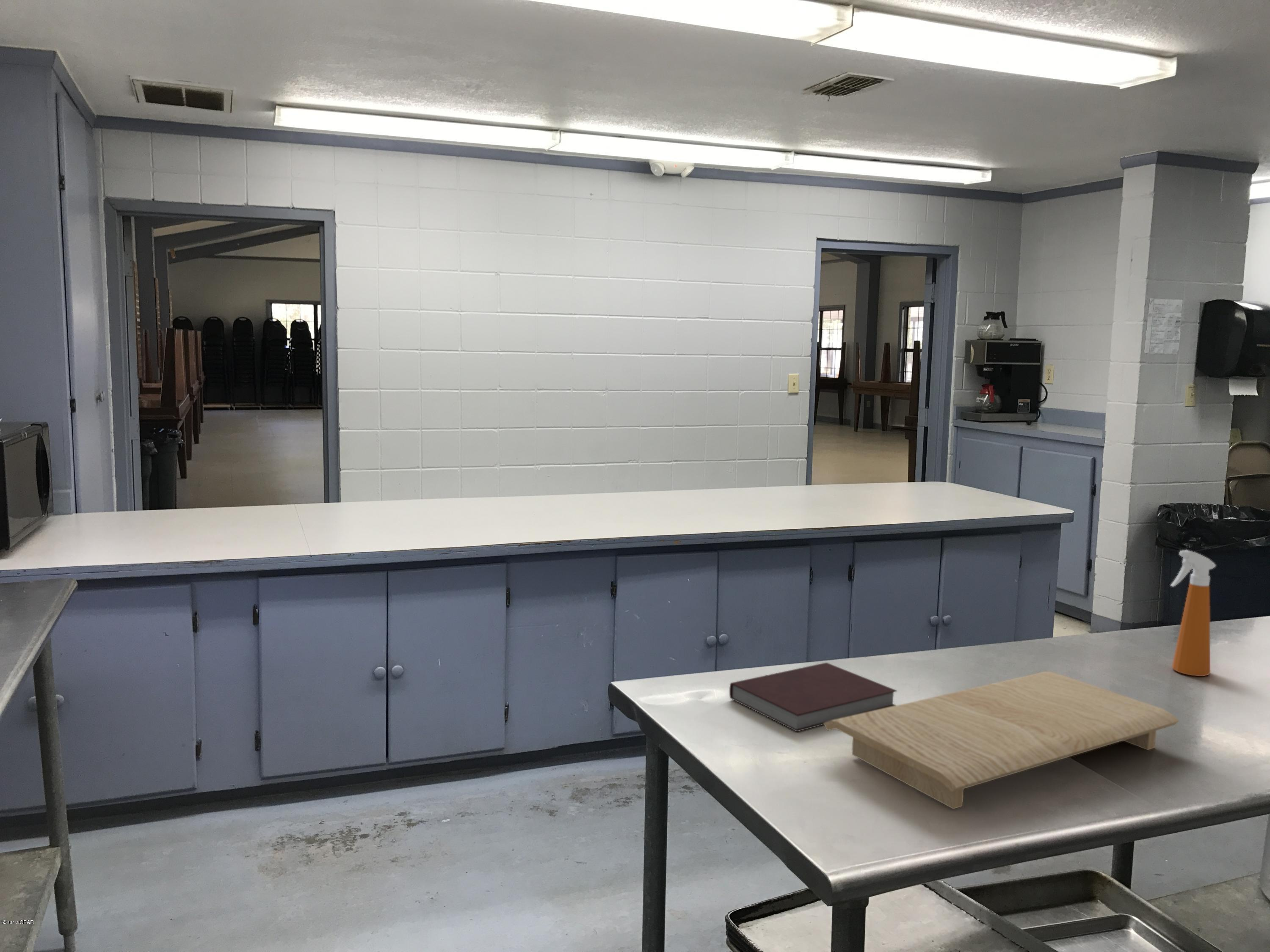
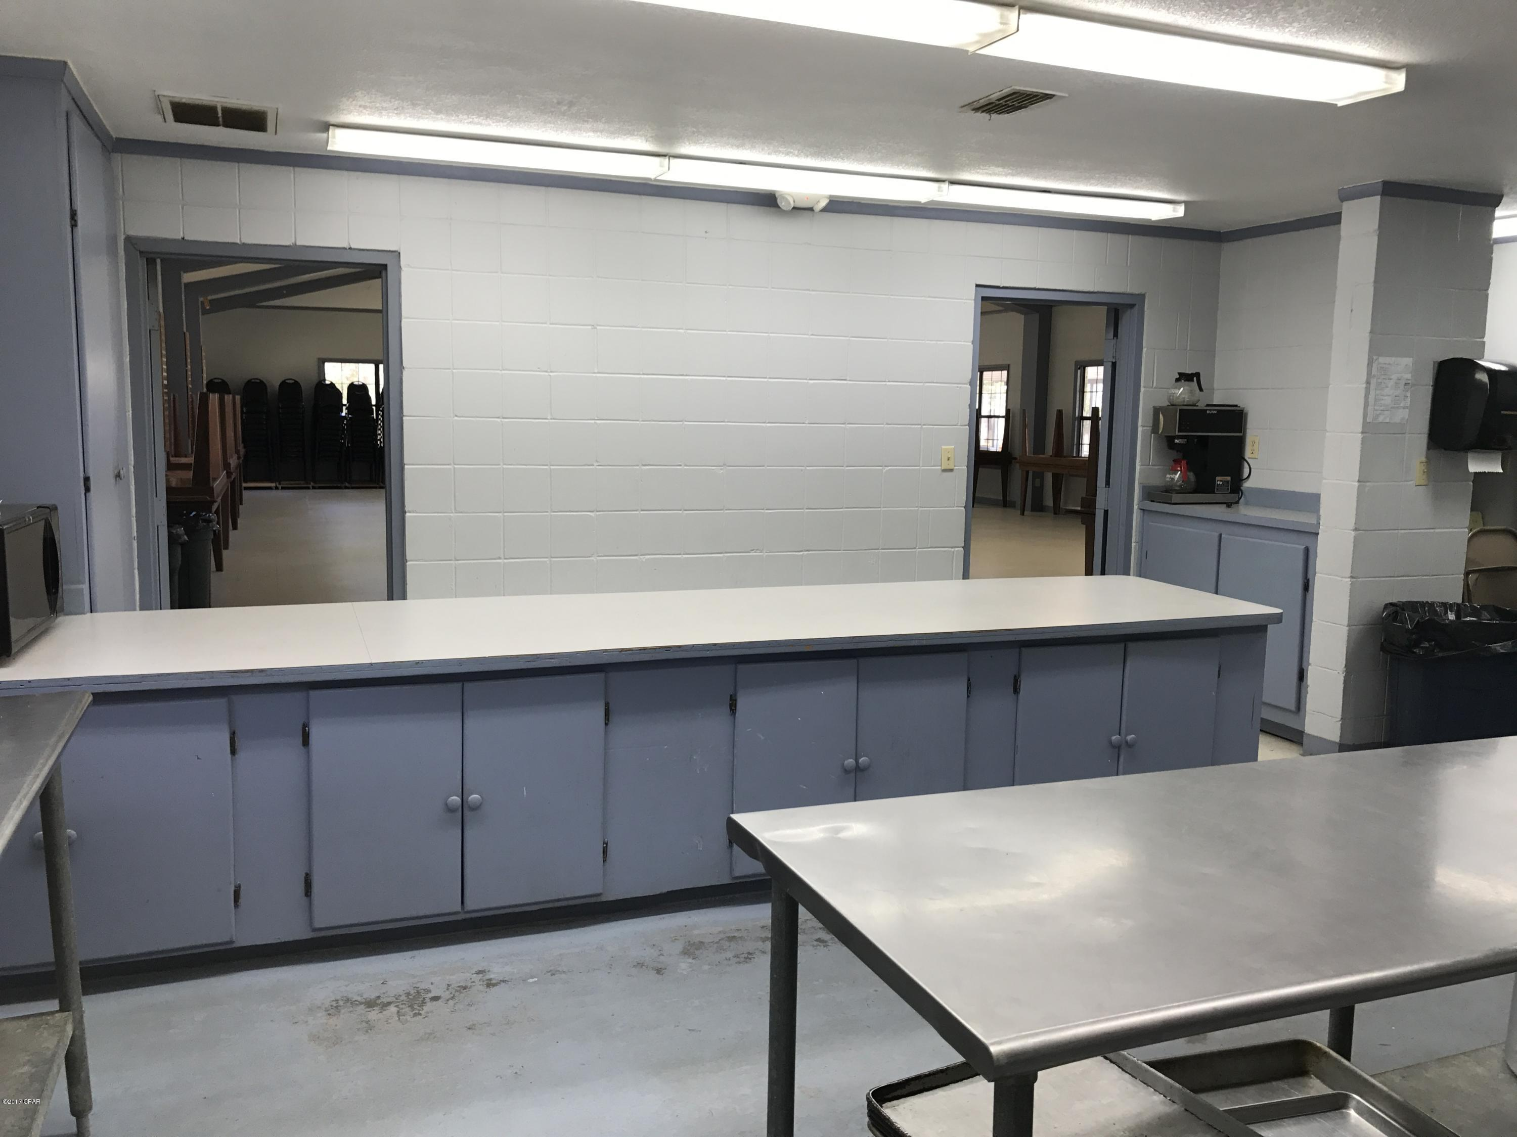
- spray bottle [1170,549,1217,677]
- cutting board [824,671,1180,809]
- notebook [729,662,897,732]
